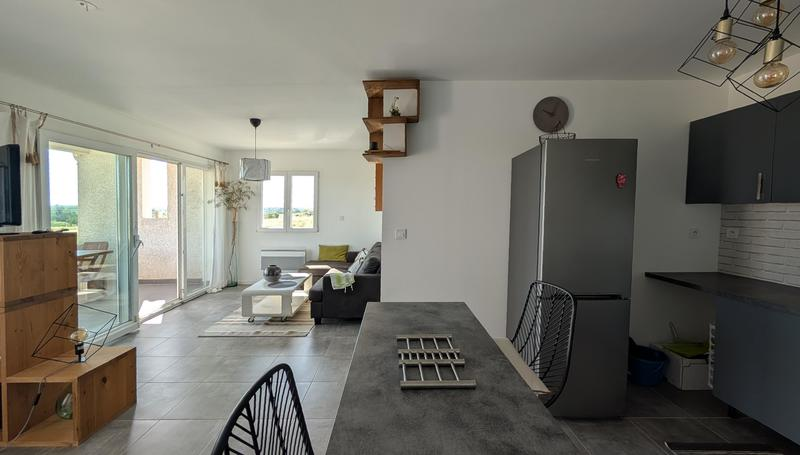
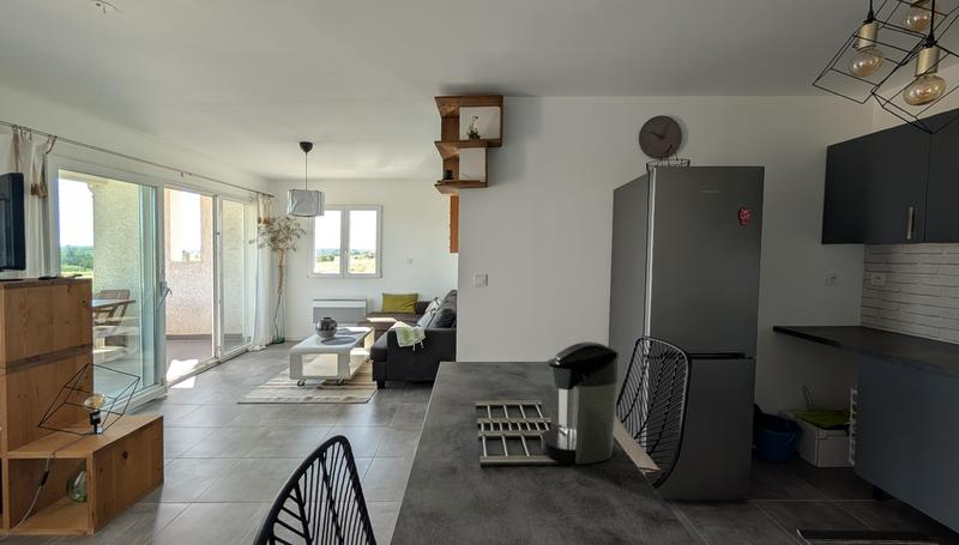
+ coffee maker [541,340,620,465]
